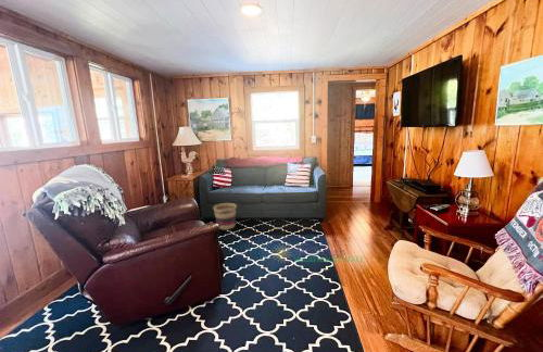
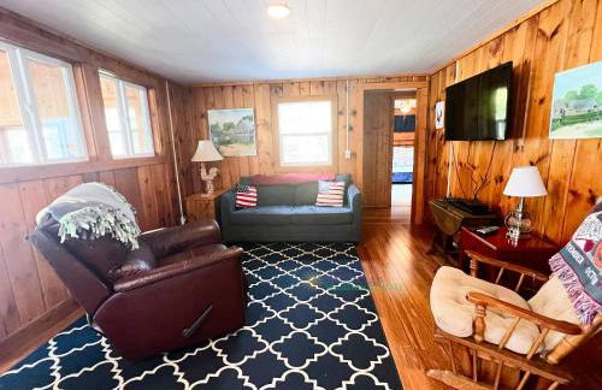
- basket [212,202,238,230]
